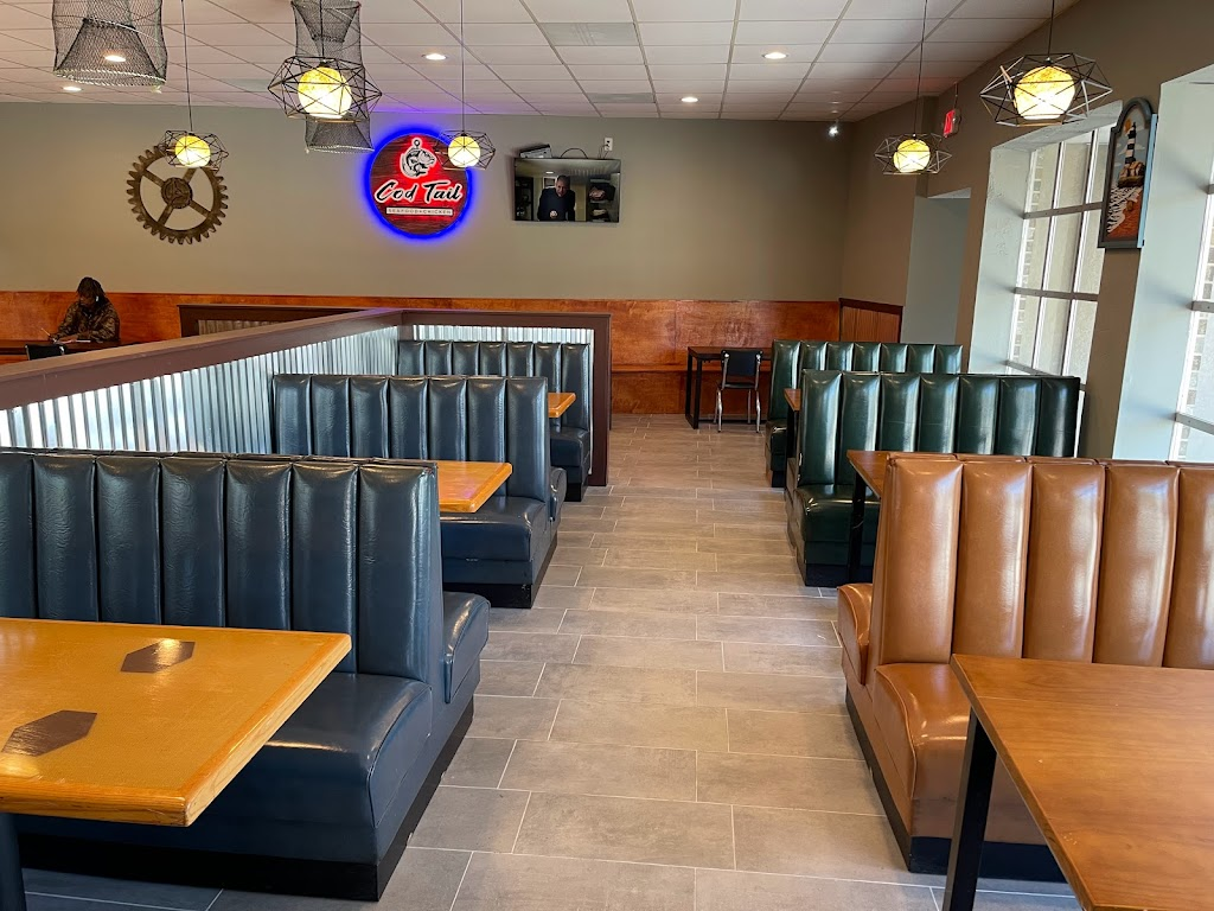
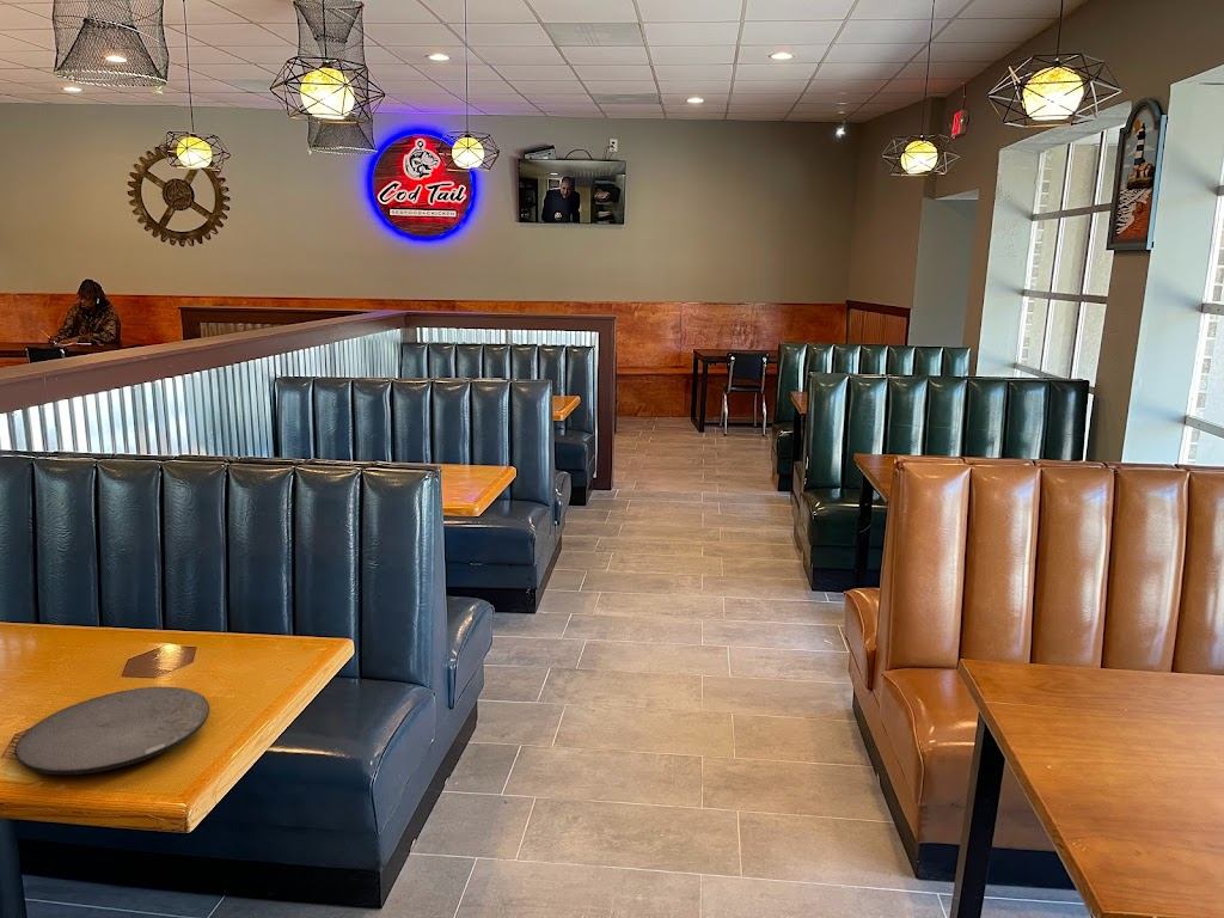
+ plate [13,686,210,776]
